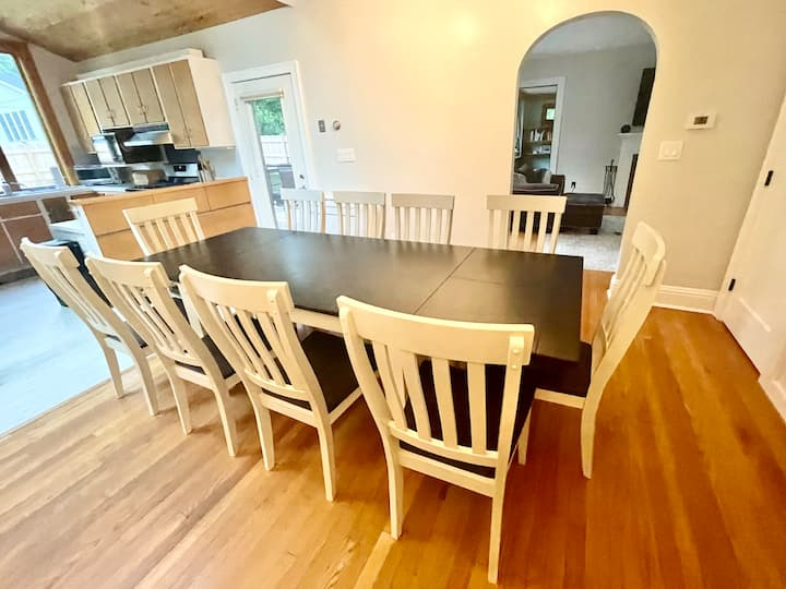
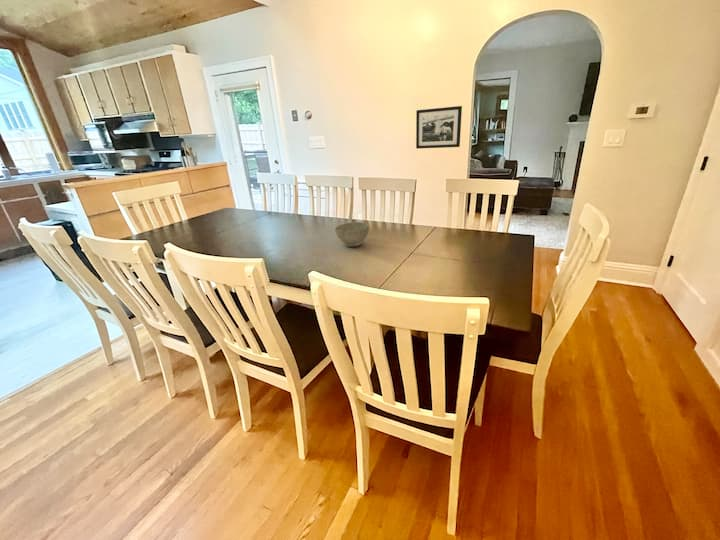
+ bowl [334,221,370,248]
+ picture frame [415,105,463,150]
